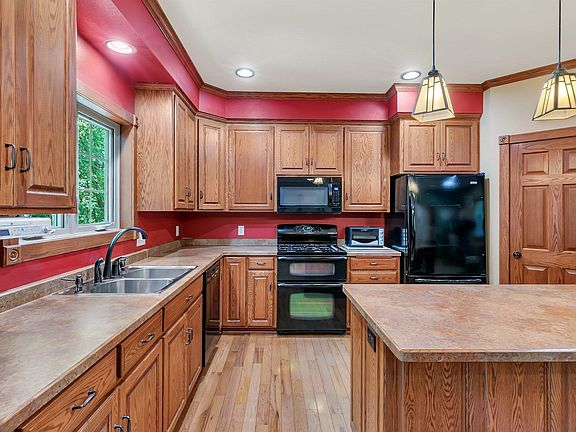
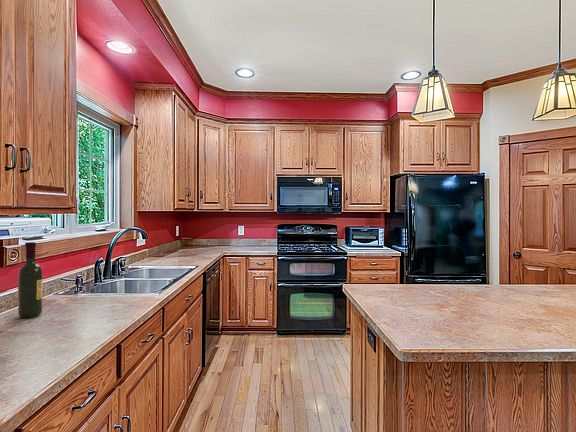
+ wine bottle [17,241,43,319]
